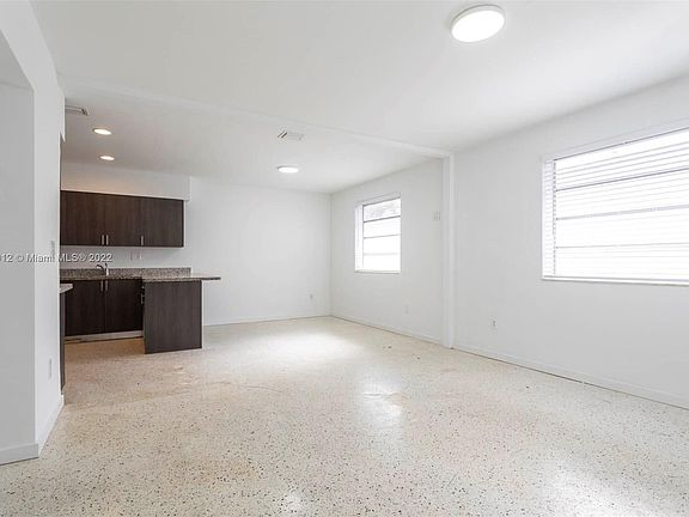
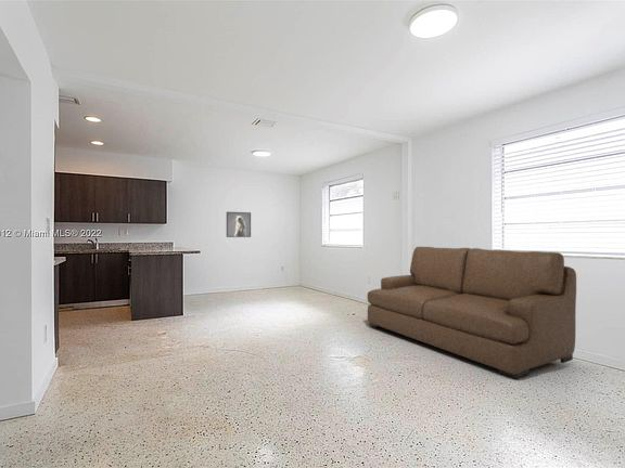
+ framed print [226,211,252,238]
+ sofa [367,246,577,380]
